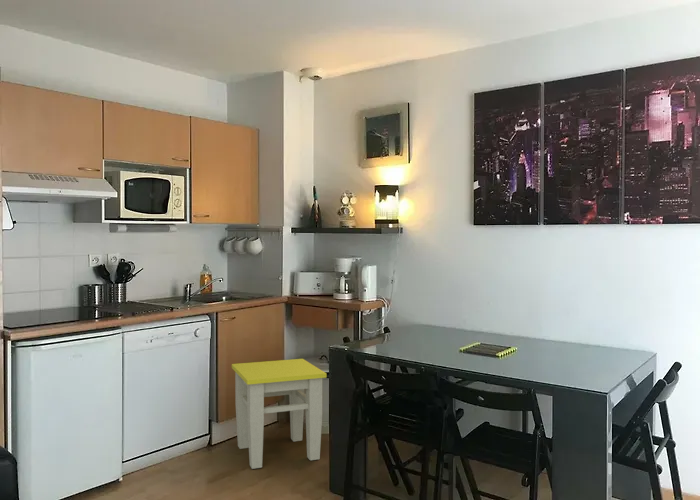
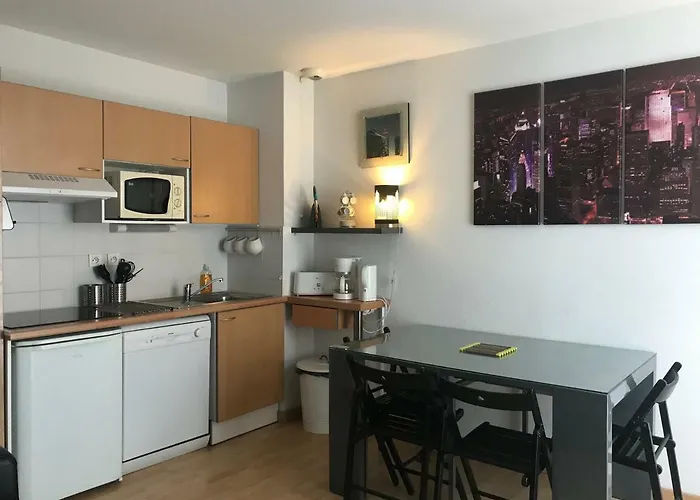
- stool [231,358,328,470]
